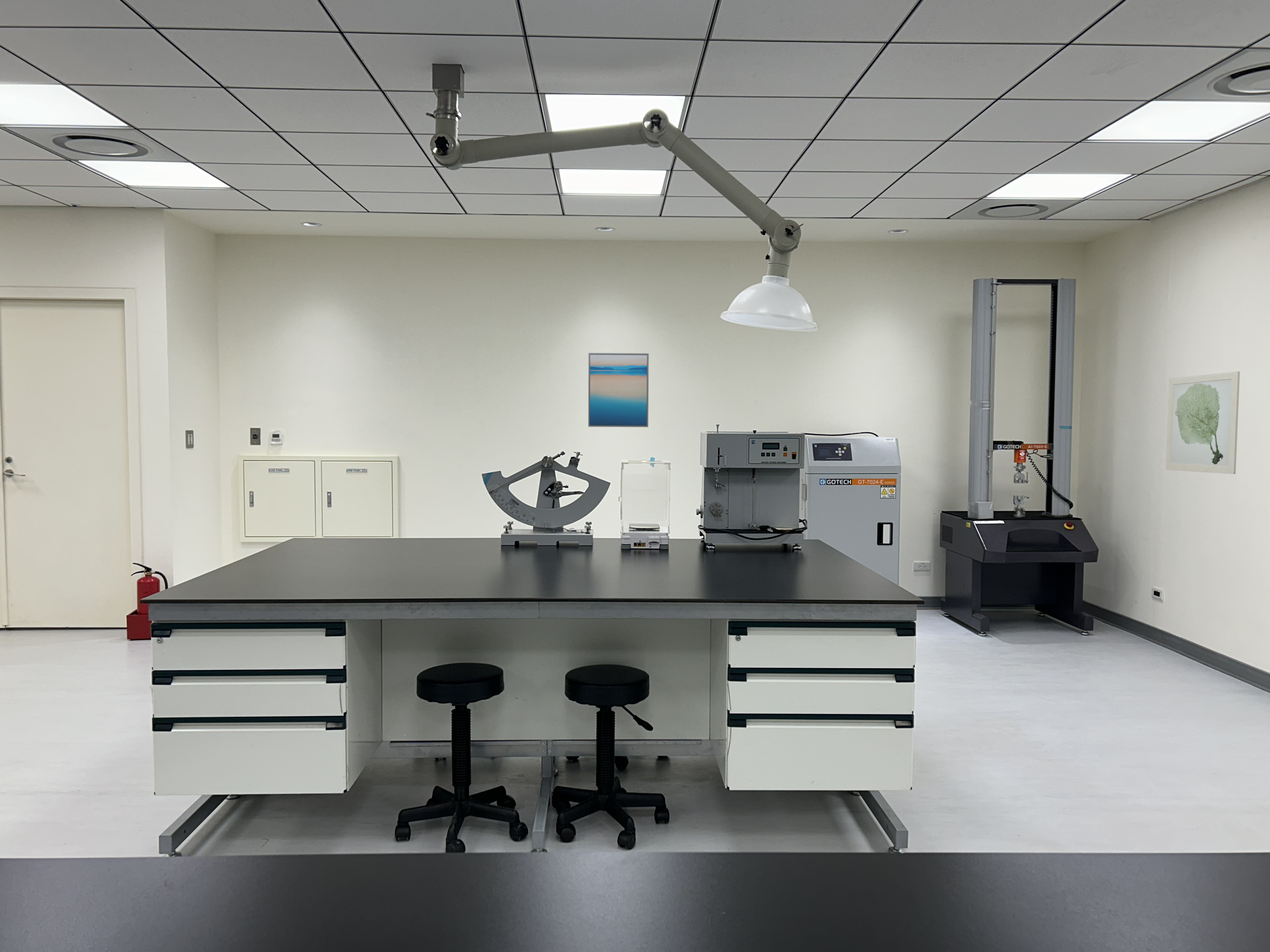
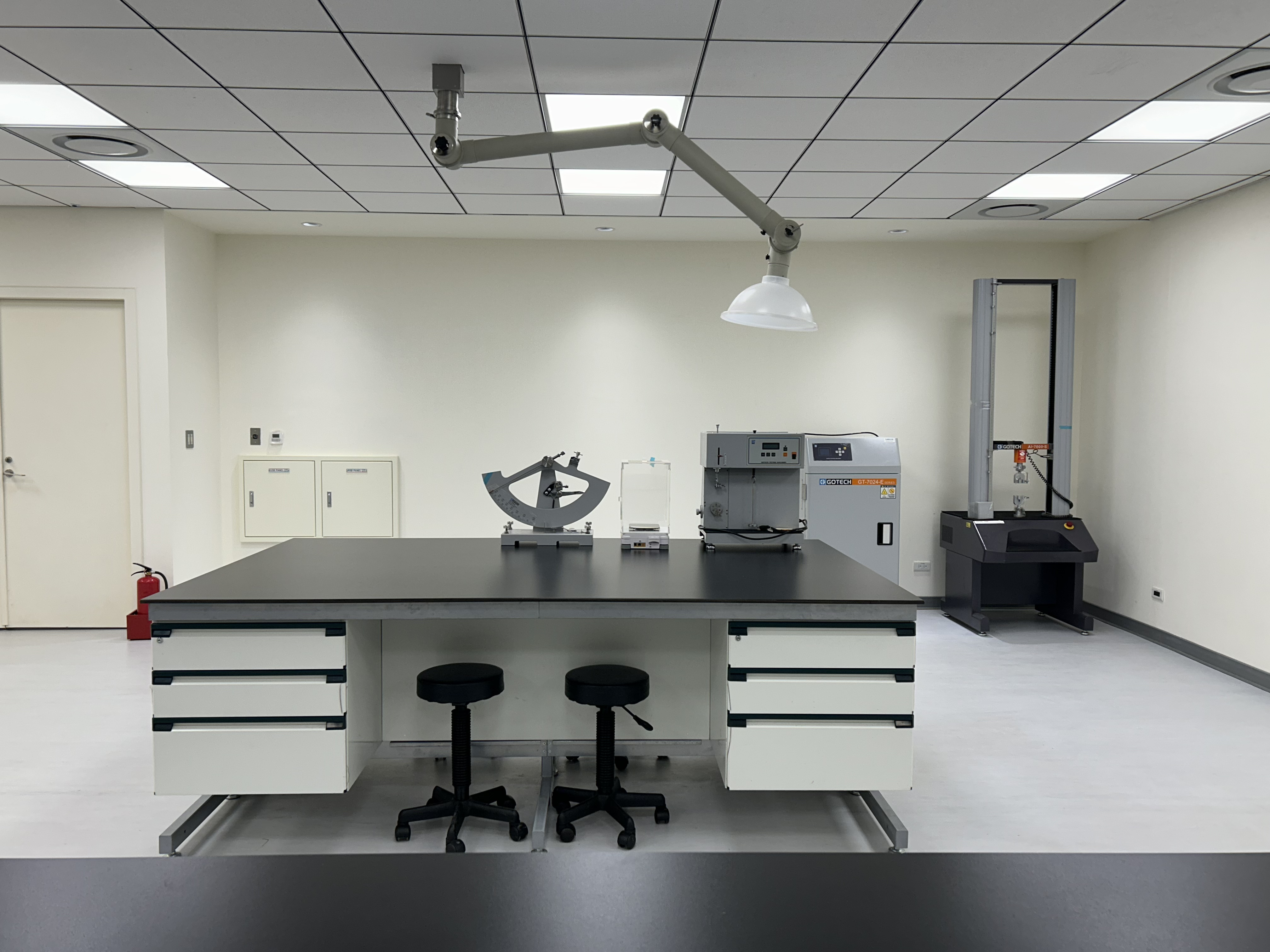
- wall art [1165,371,1240,474]
- wall art [588,353,649,428]
